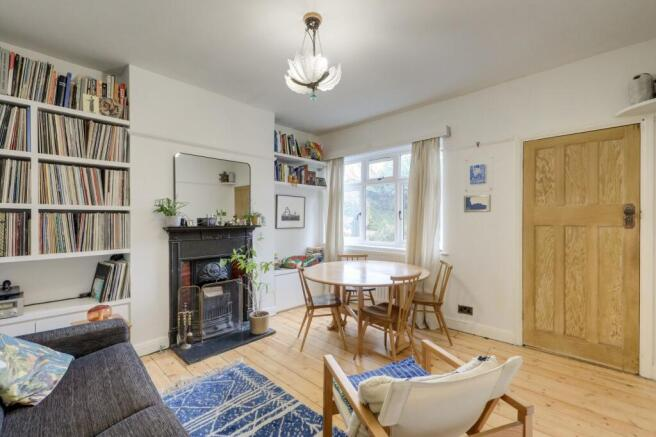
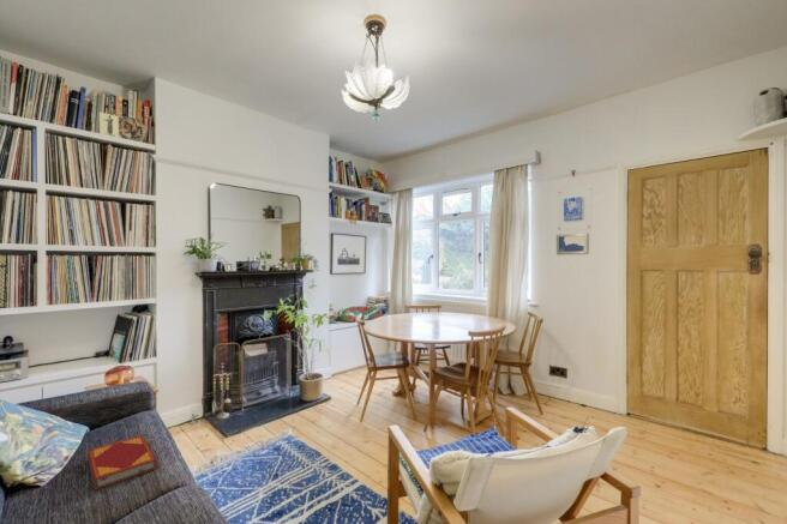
+ hardback book [86,434,158,490]
